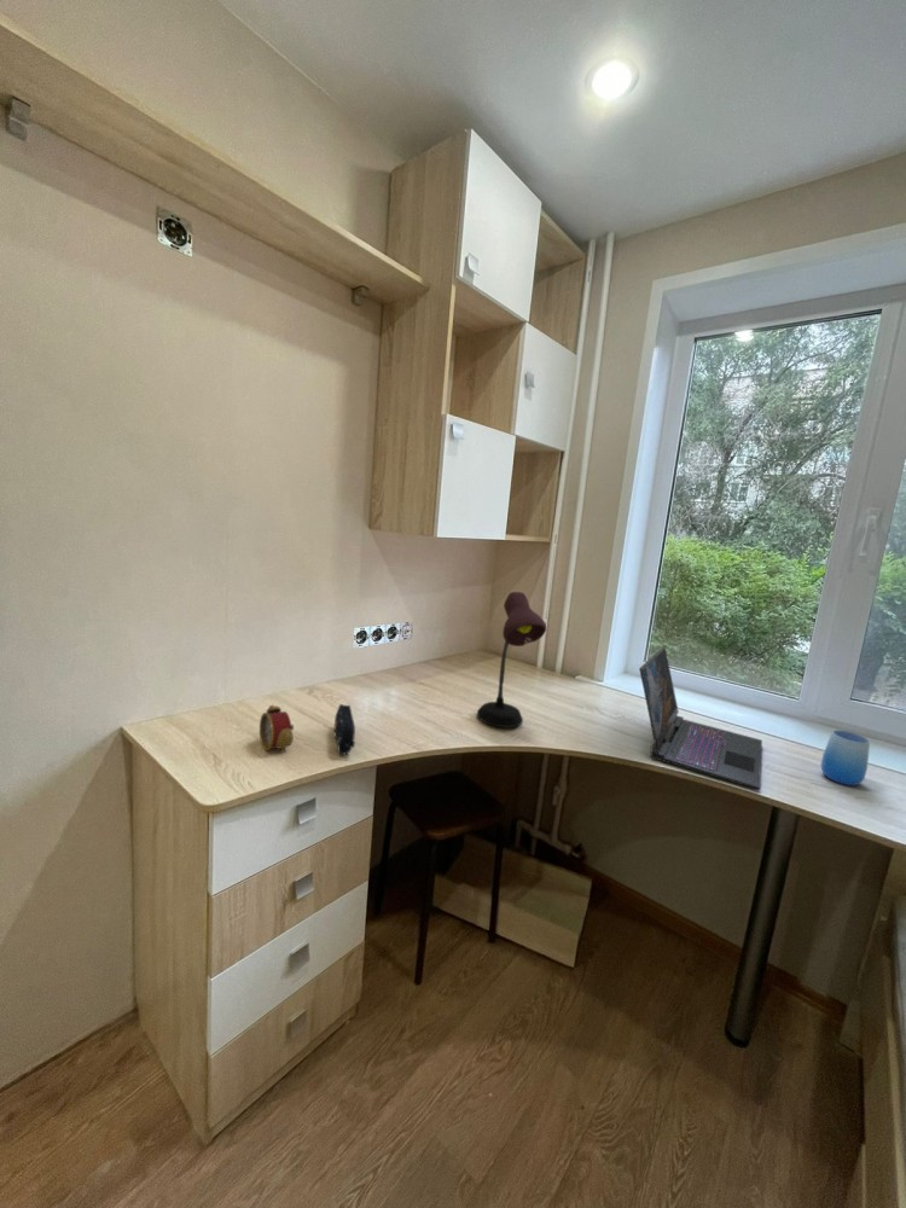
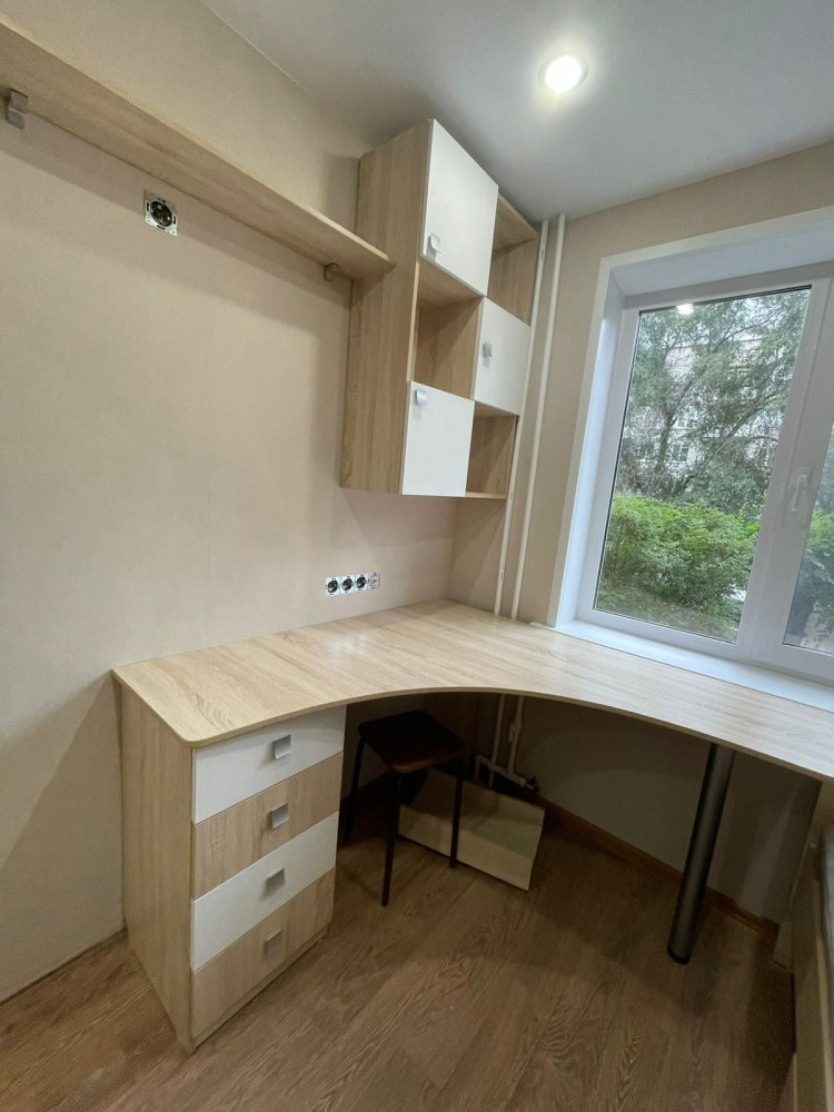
- cup [819,730,871,786]
- laptop [638,645,763,790]
- alarm clock [259,703,295,754]
- desk lamp [476,591,547,728]
- pencil case [333,703,356,756]
